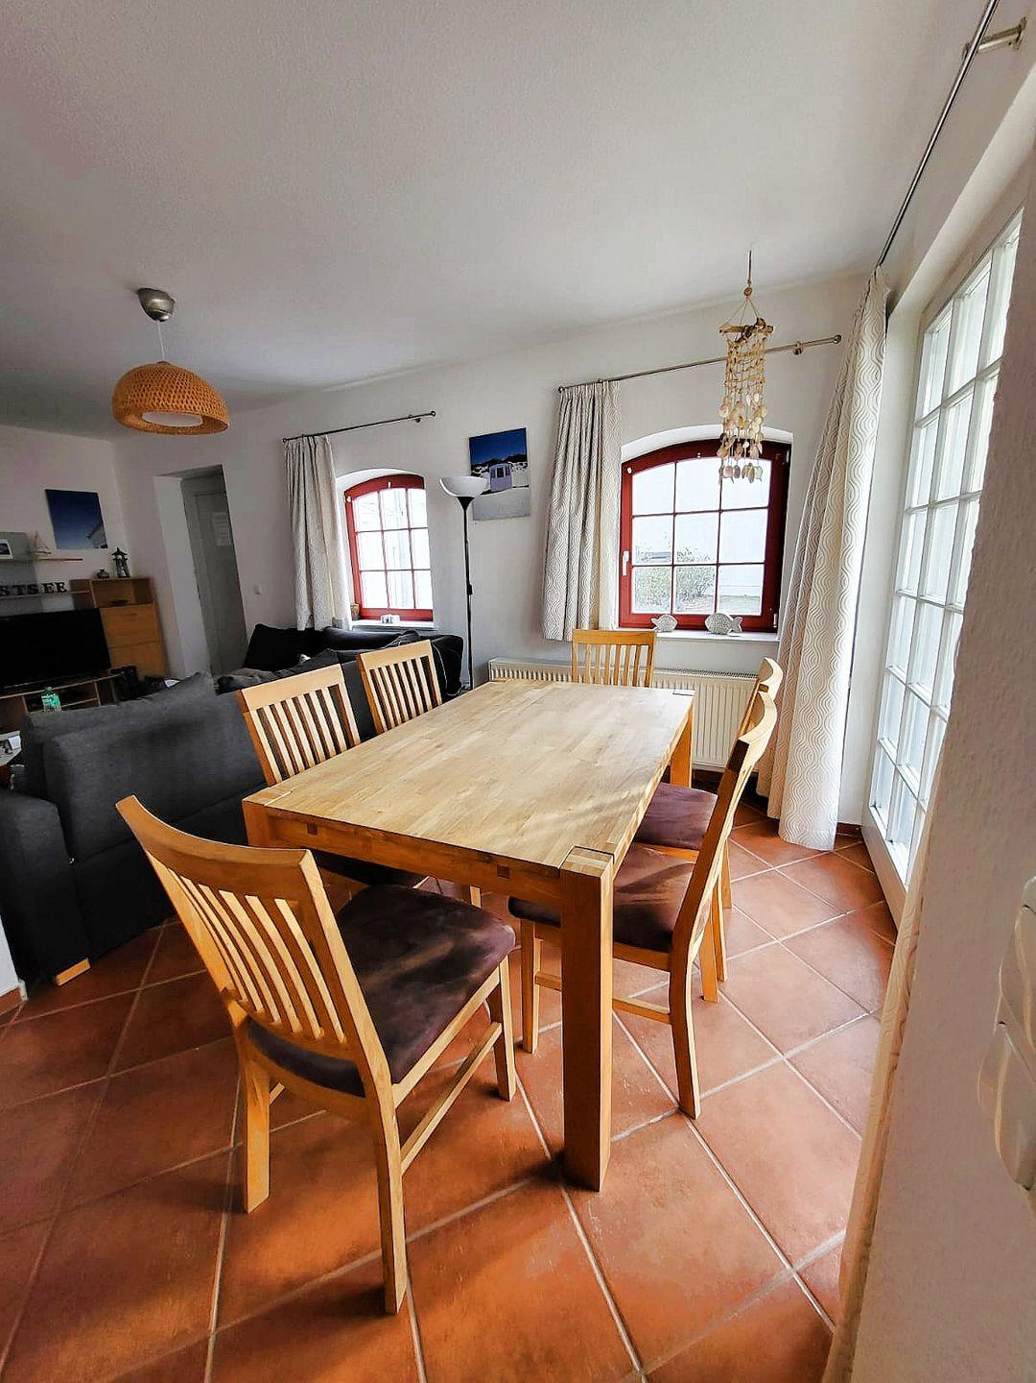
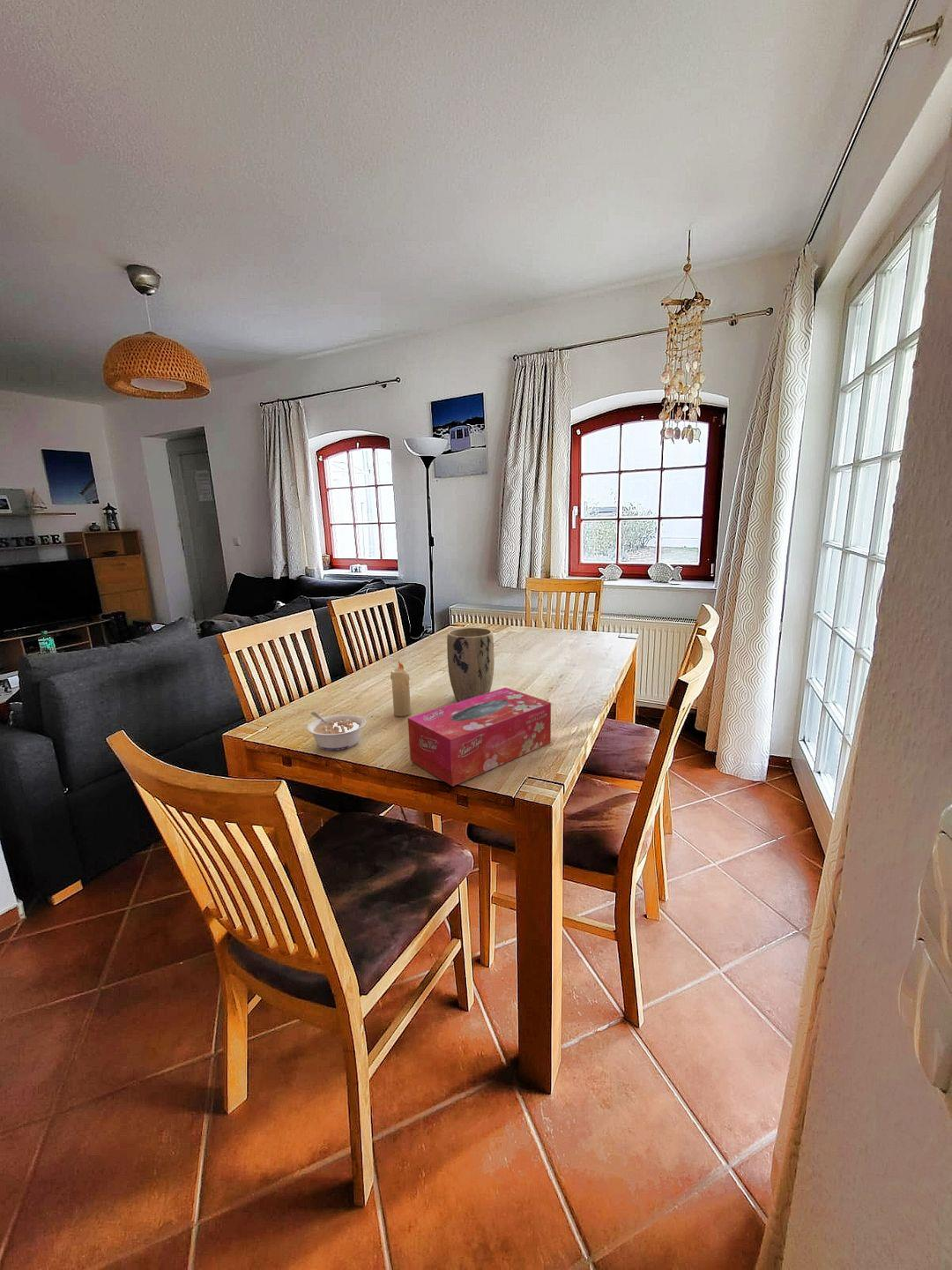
+ candle [390,660,412,717]
+ legume [306,711,367,751]
+ plant pot [446,627,495,702]
+ tissue box [407,686,552,787]
